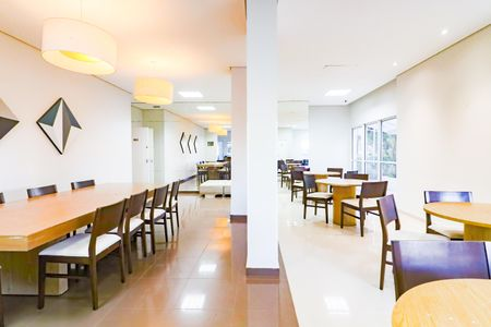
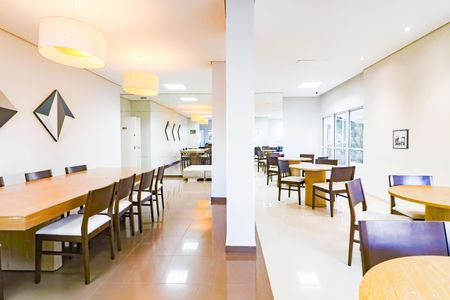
+ picture frame [392,128,410,150]
